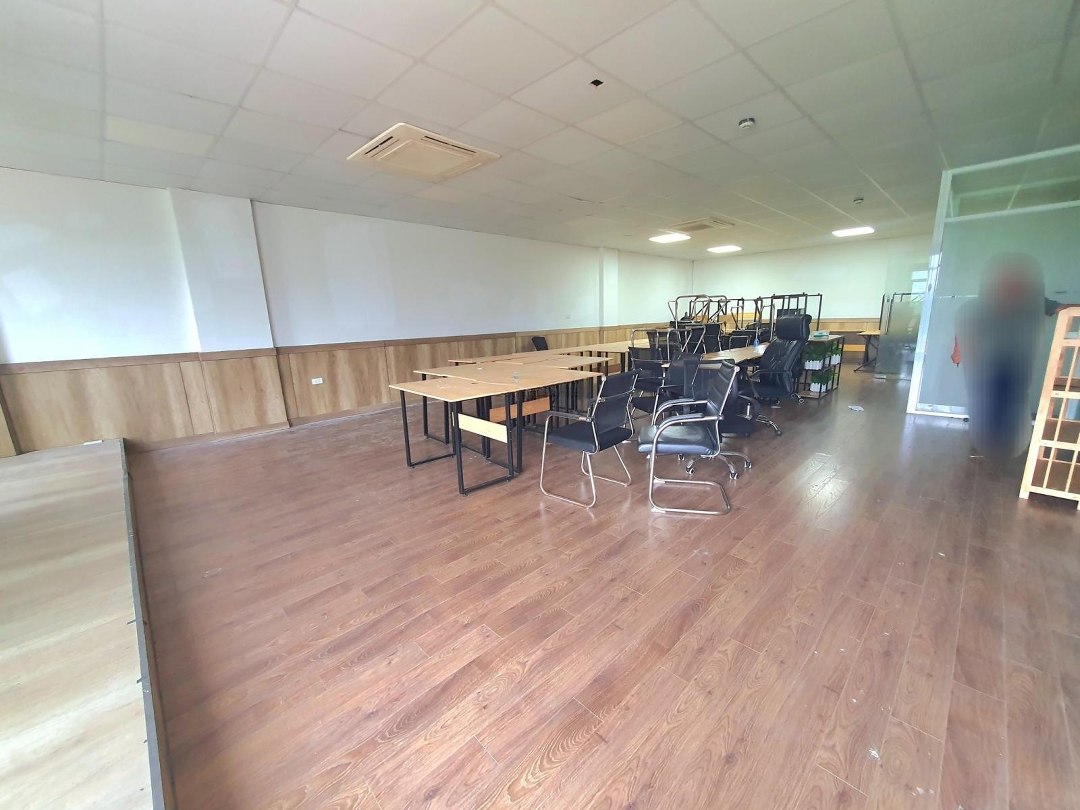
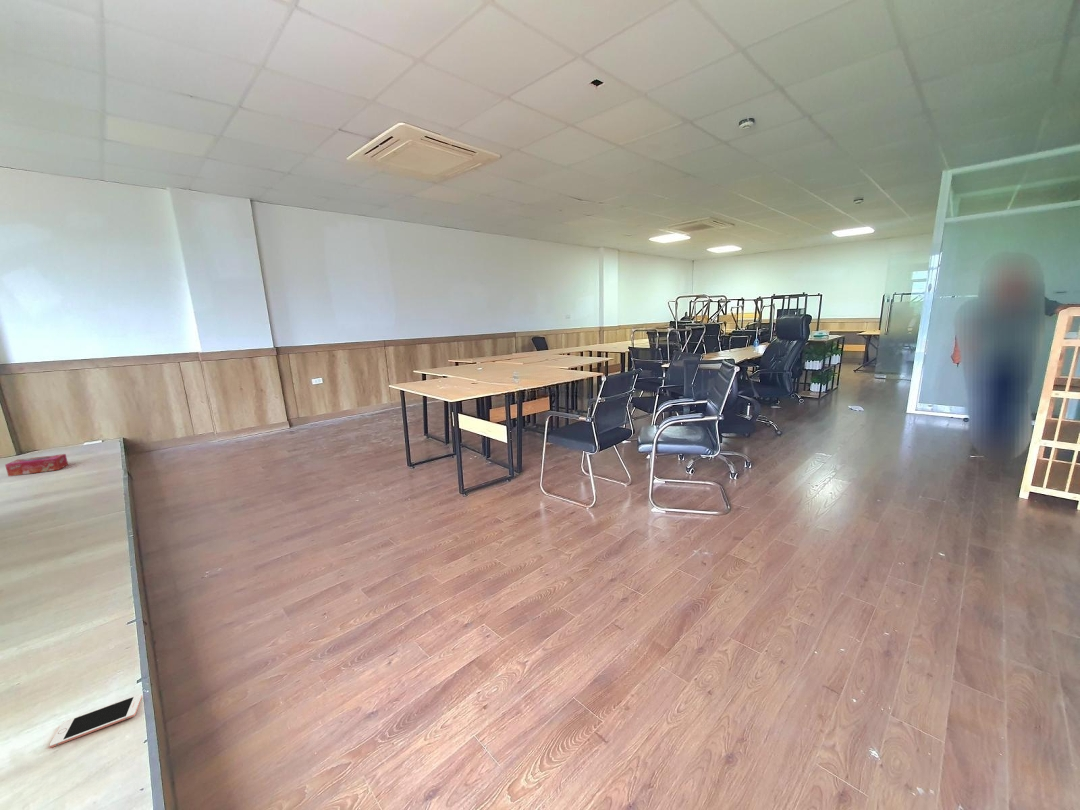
+ cell phone [48,693,143,749]
+ tissue box [4,453,69,477]
